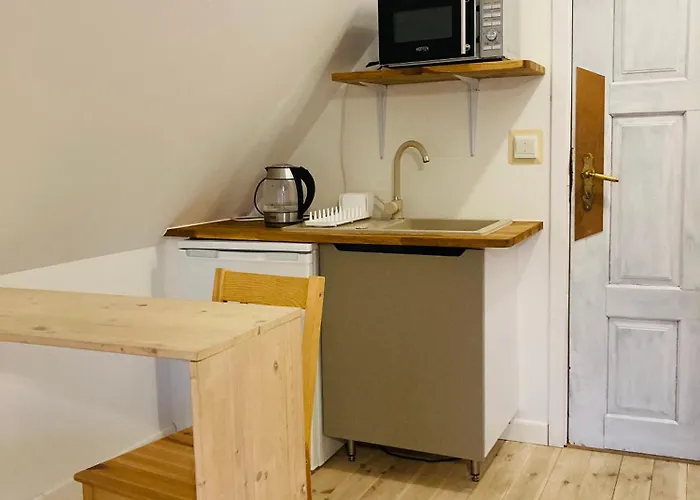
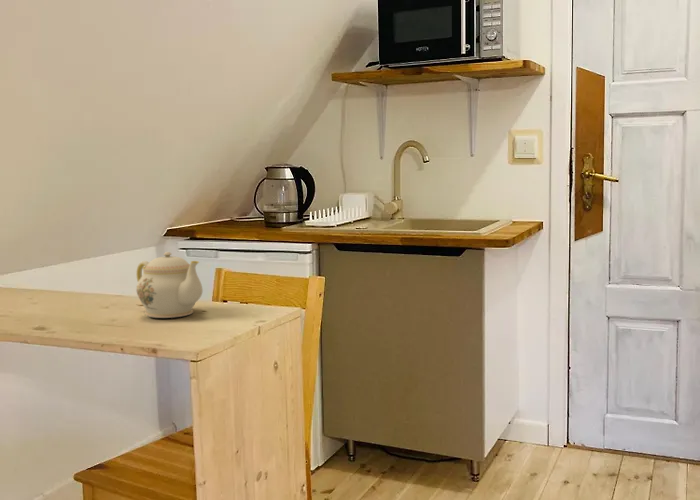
+ teapot [135,251,204,319]
